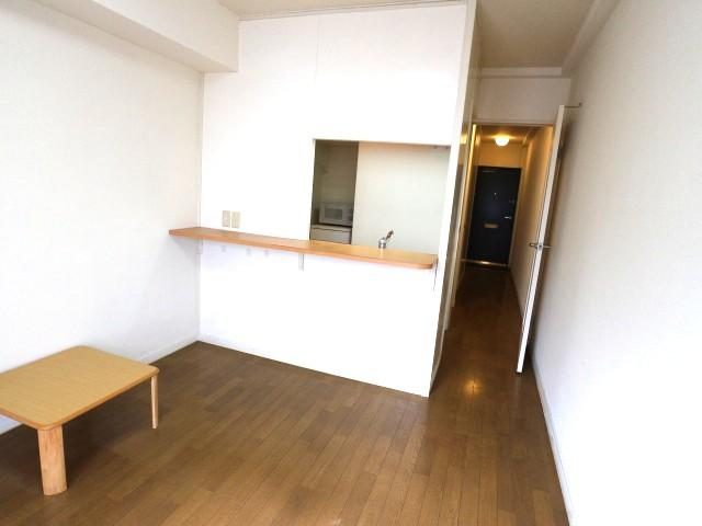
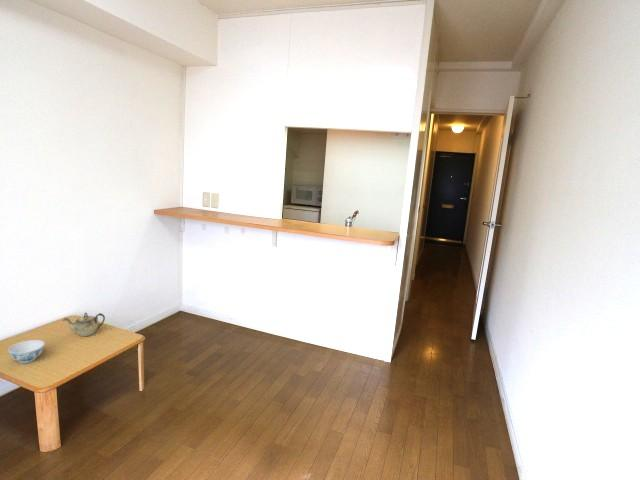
+ chinaware [7,339,46,364]
+ teapot [62,312,106,337]
